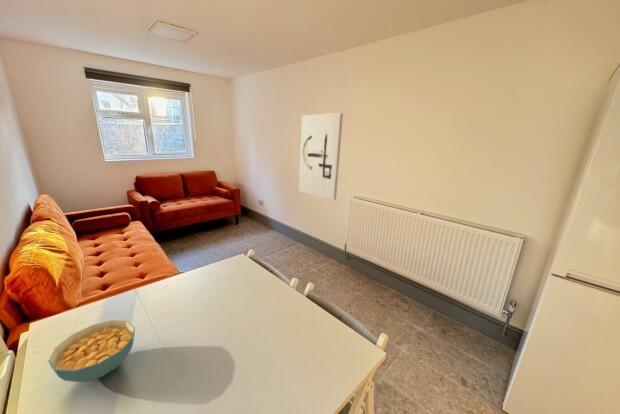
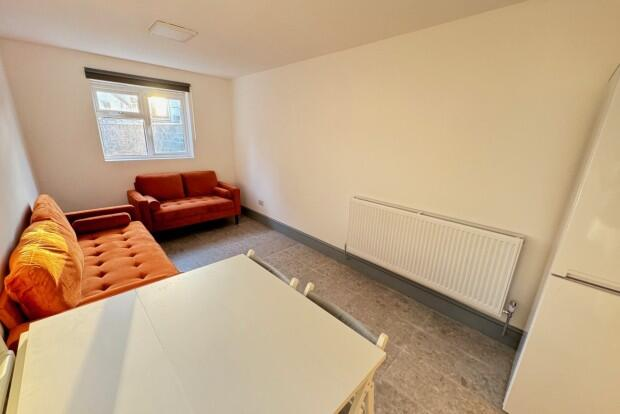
- wall art [298,112,344,201]
- cereal bowl [47,319,136,383]
